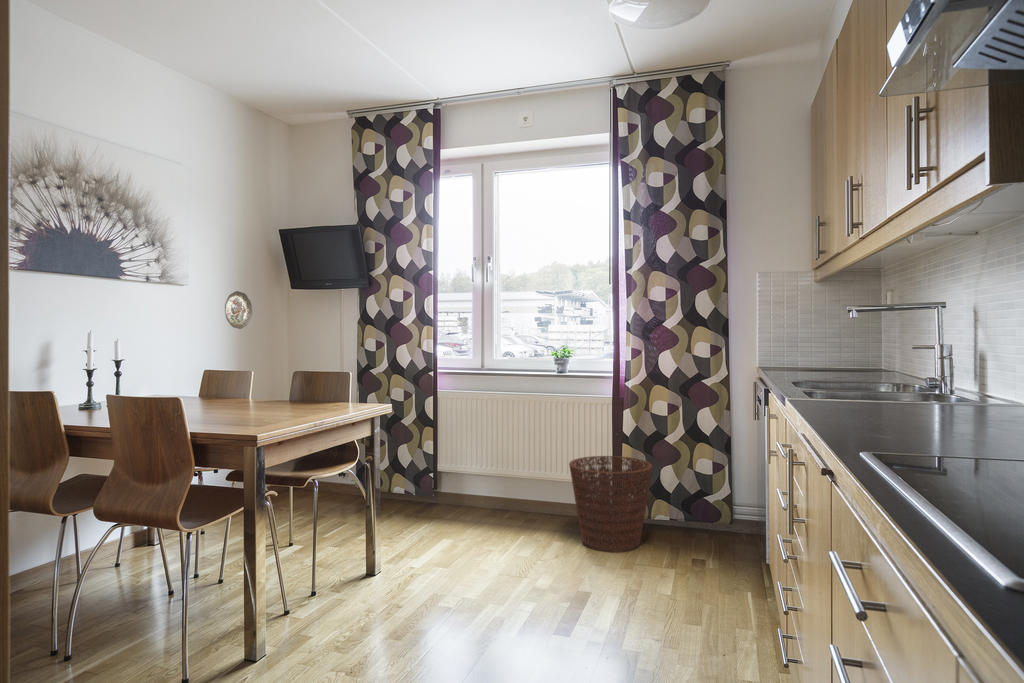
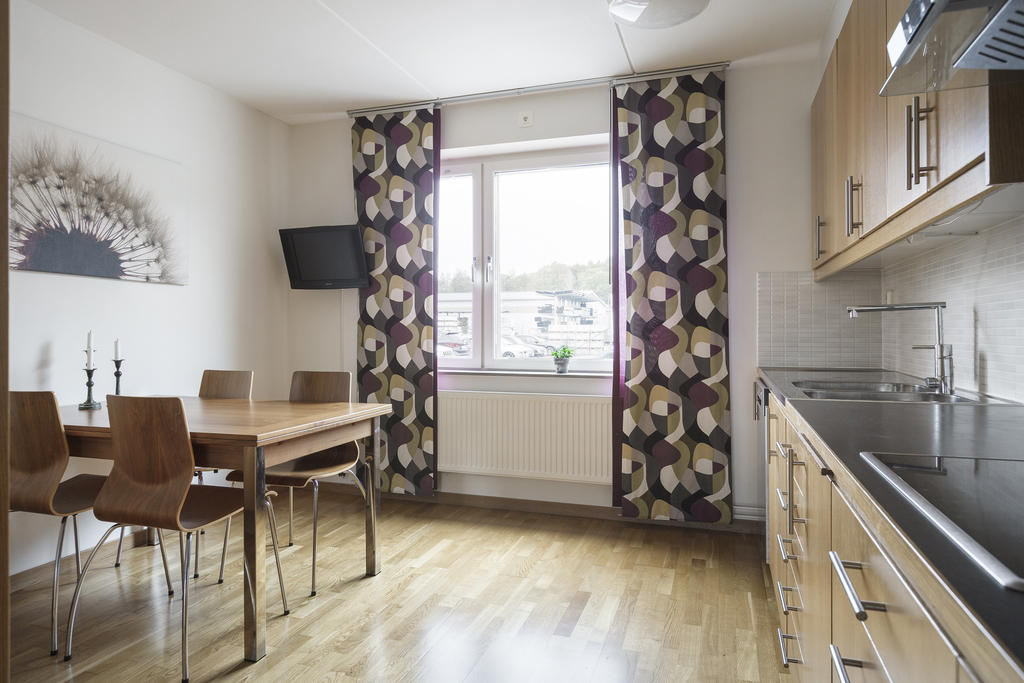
- decorative plate [224,290,253,330]
- basket [568,455,654,553]
